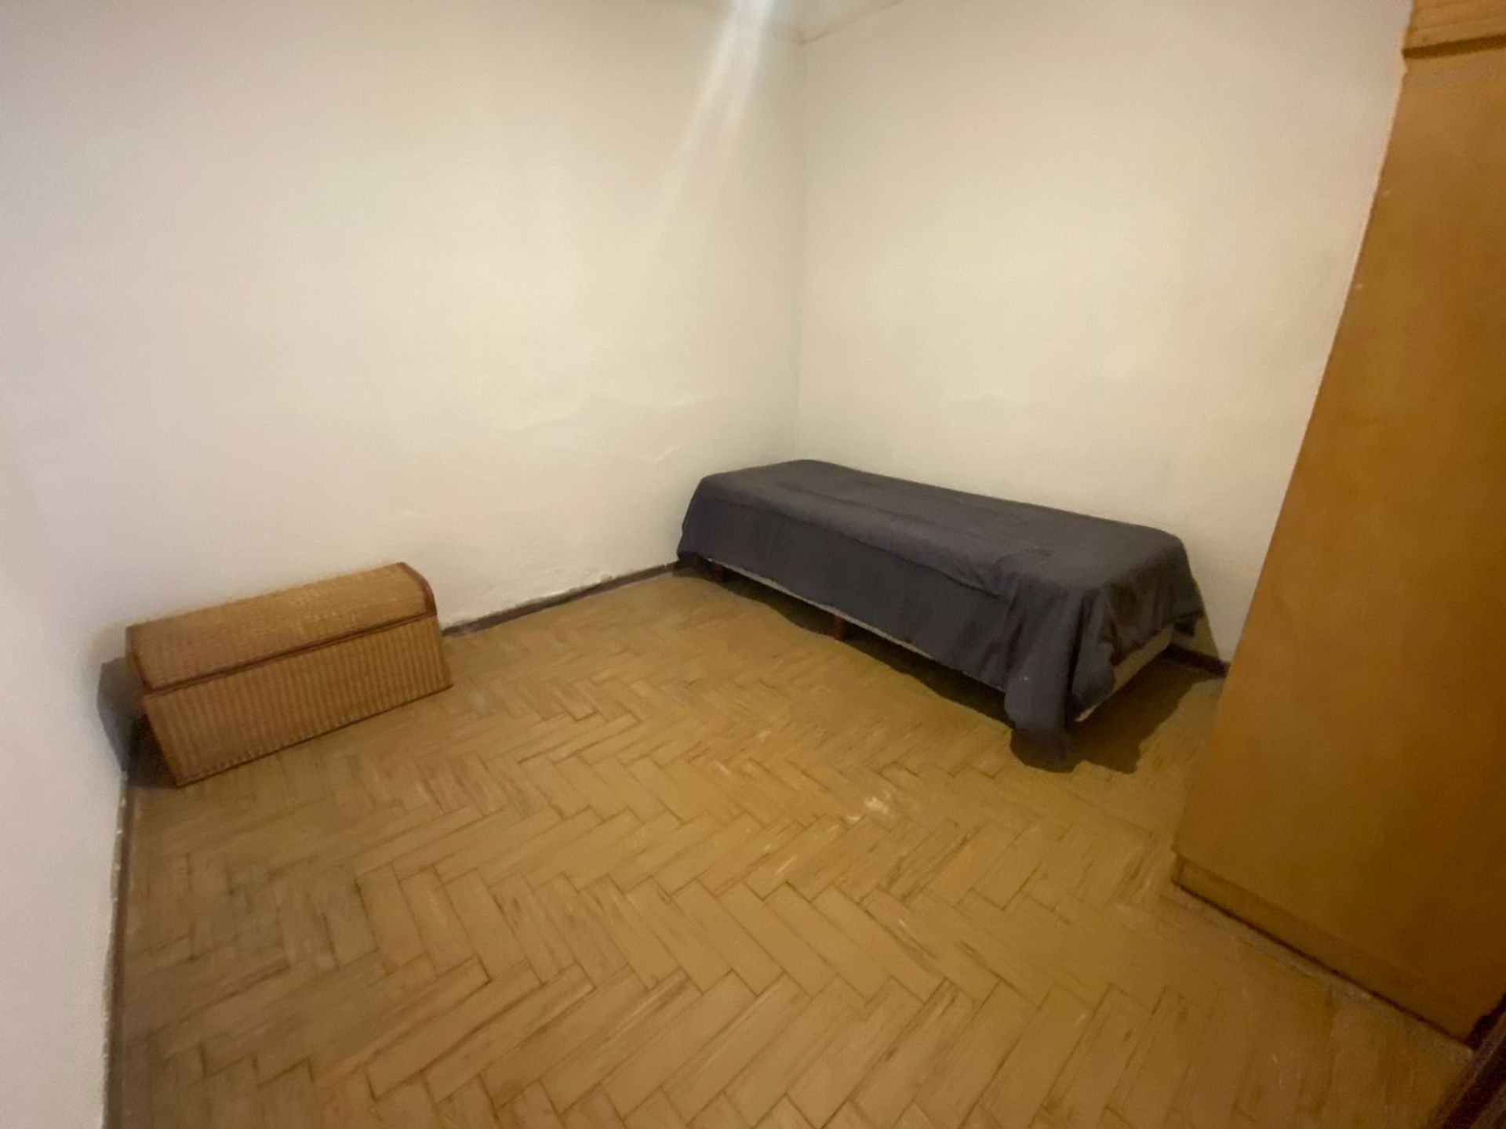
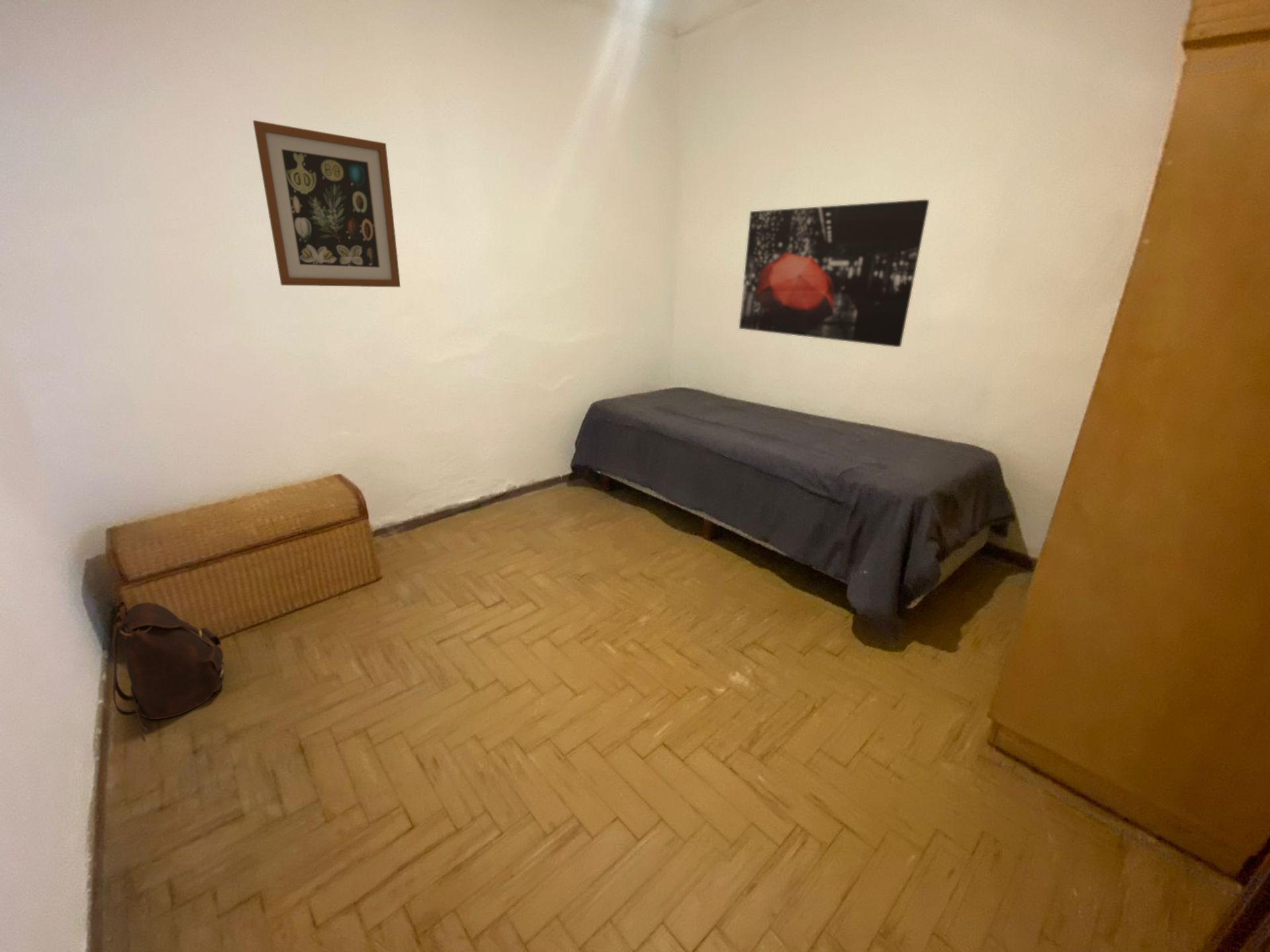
+ wall art [252,120,401,288]
+ backpack [112,602,227,734]
+ wall art [738,199,930,348]
